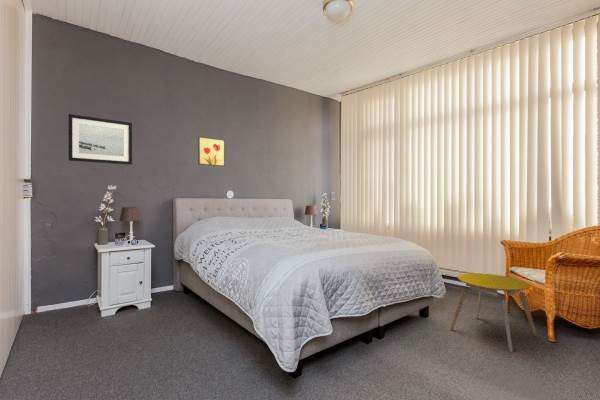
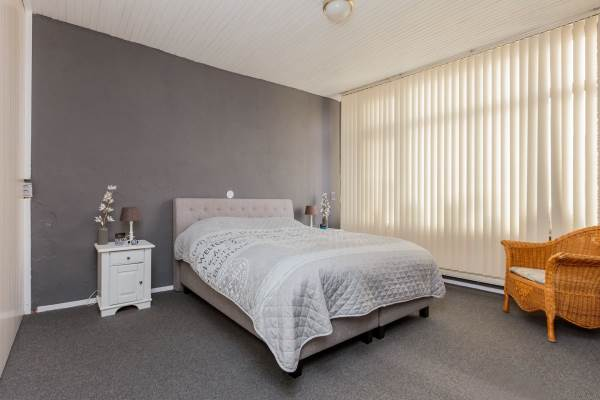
- stool [449,272,539,353]
- wall art [197,135,226,167]
- wall art [68,113,133,166]
